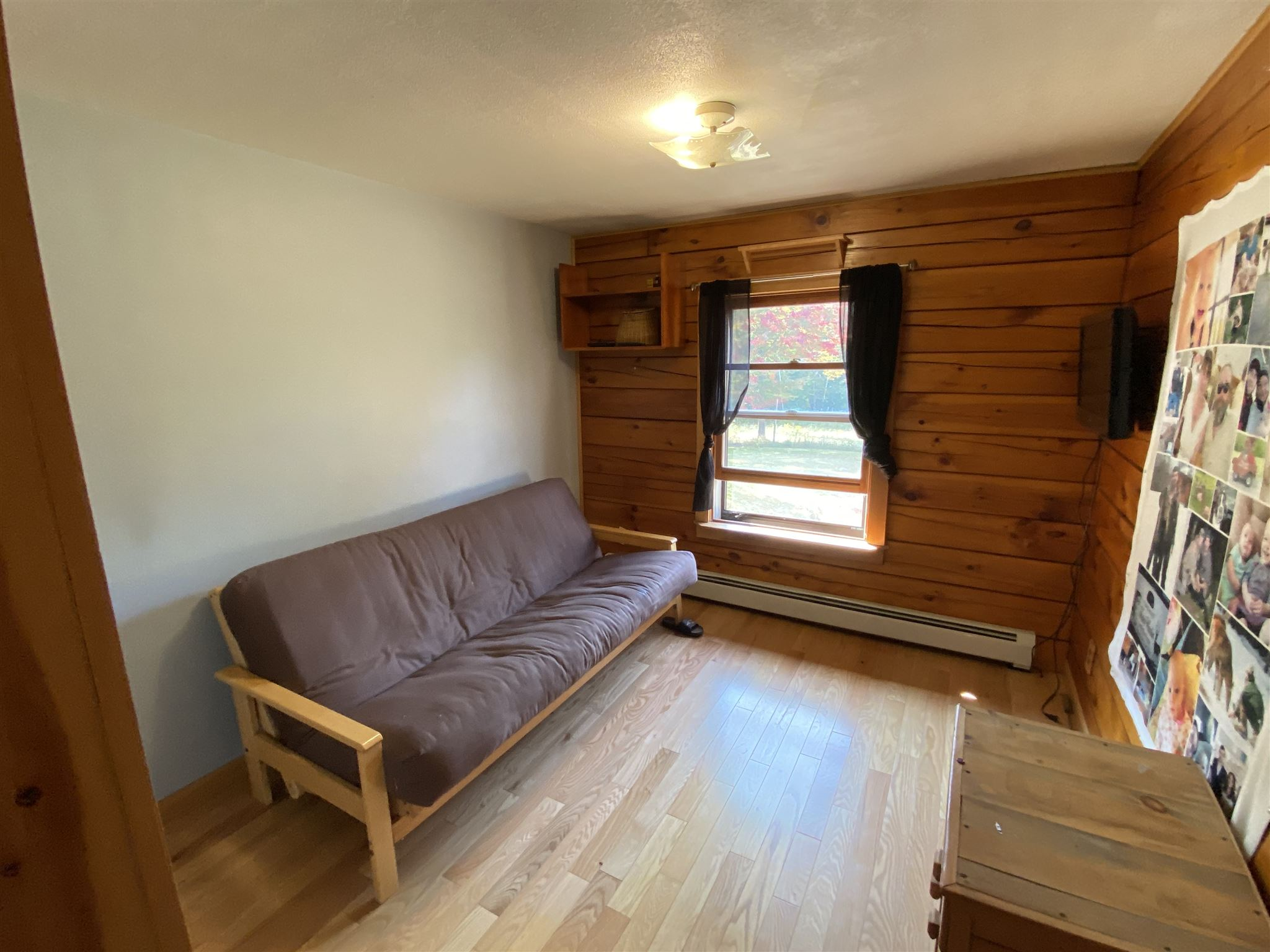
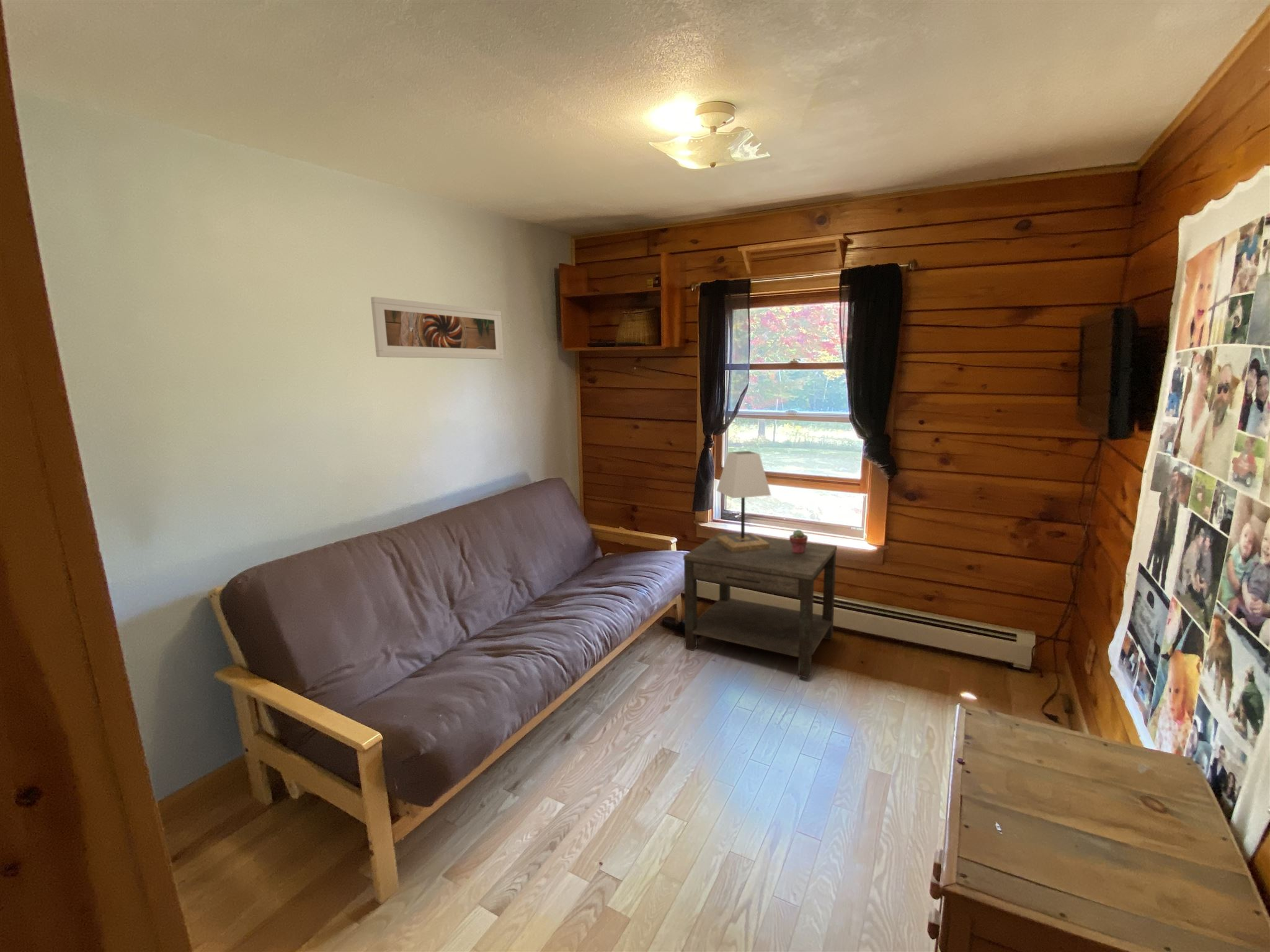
+ side table [683,531,838,679]
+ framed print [370,296,504,359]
+ lamp [716,450,771,552]
+ potted succulent [789,529,809,553]
